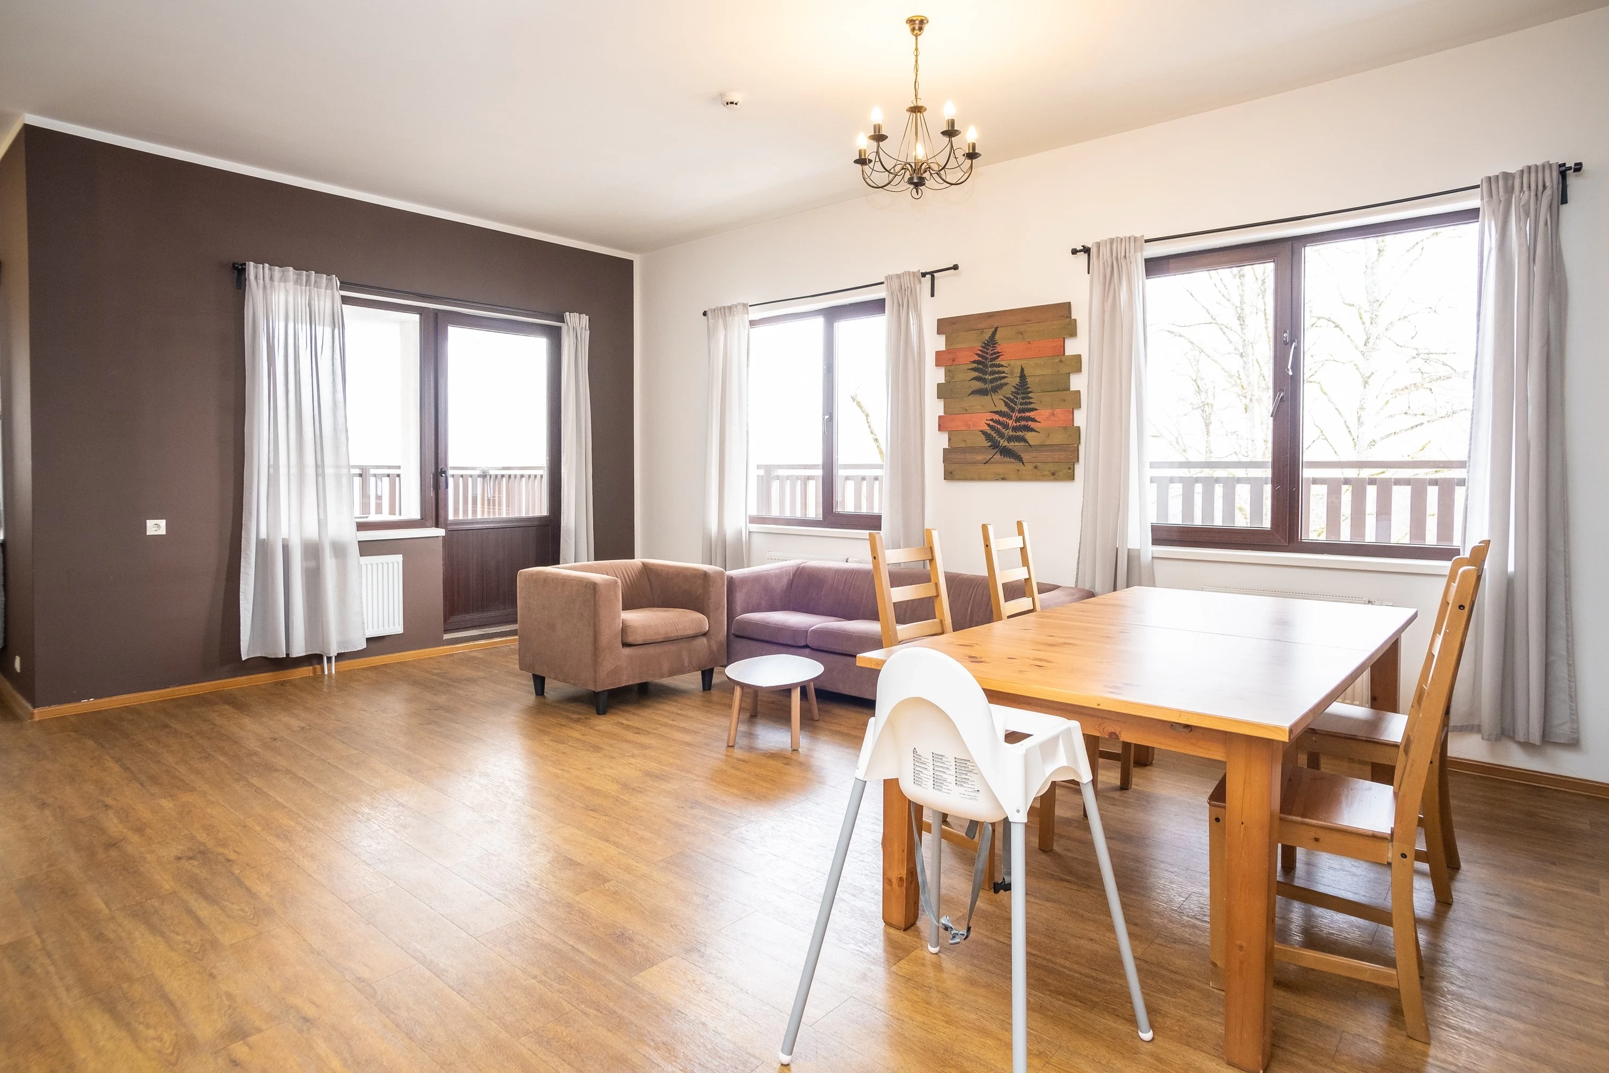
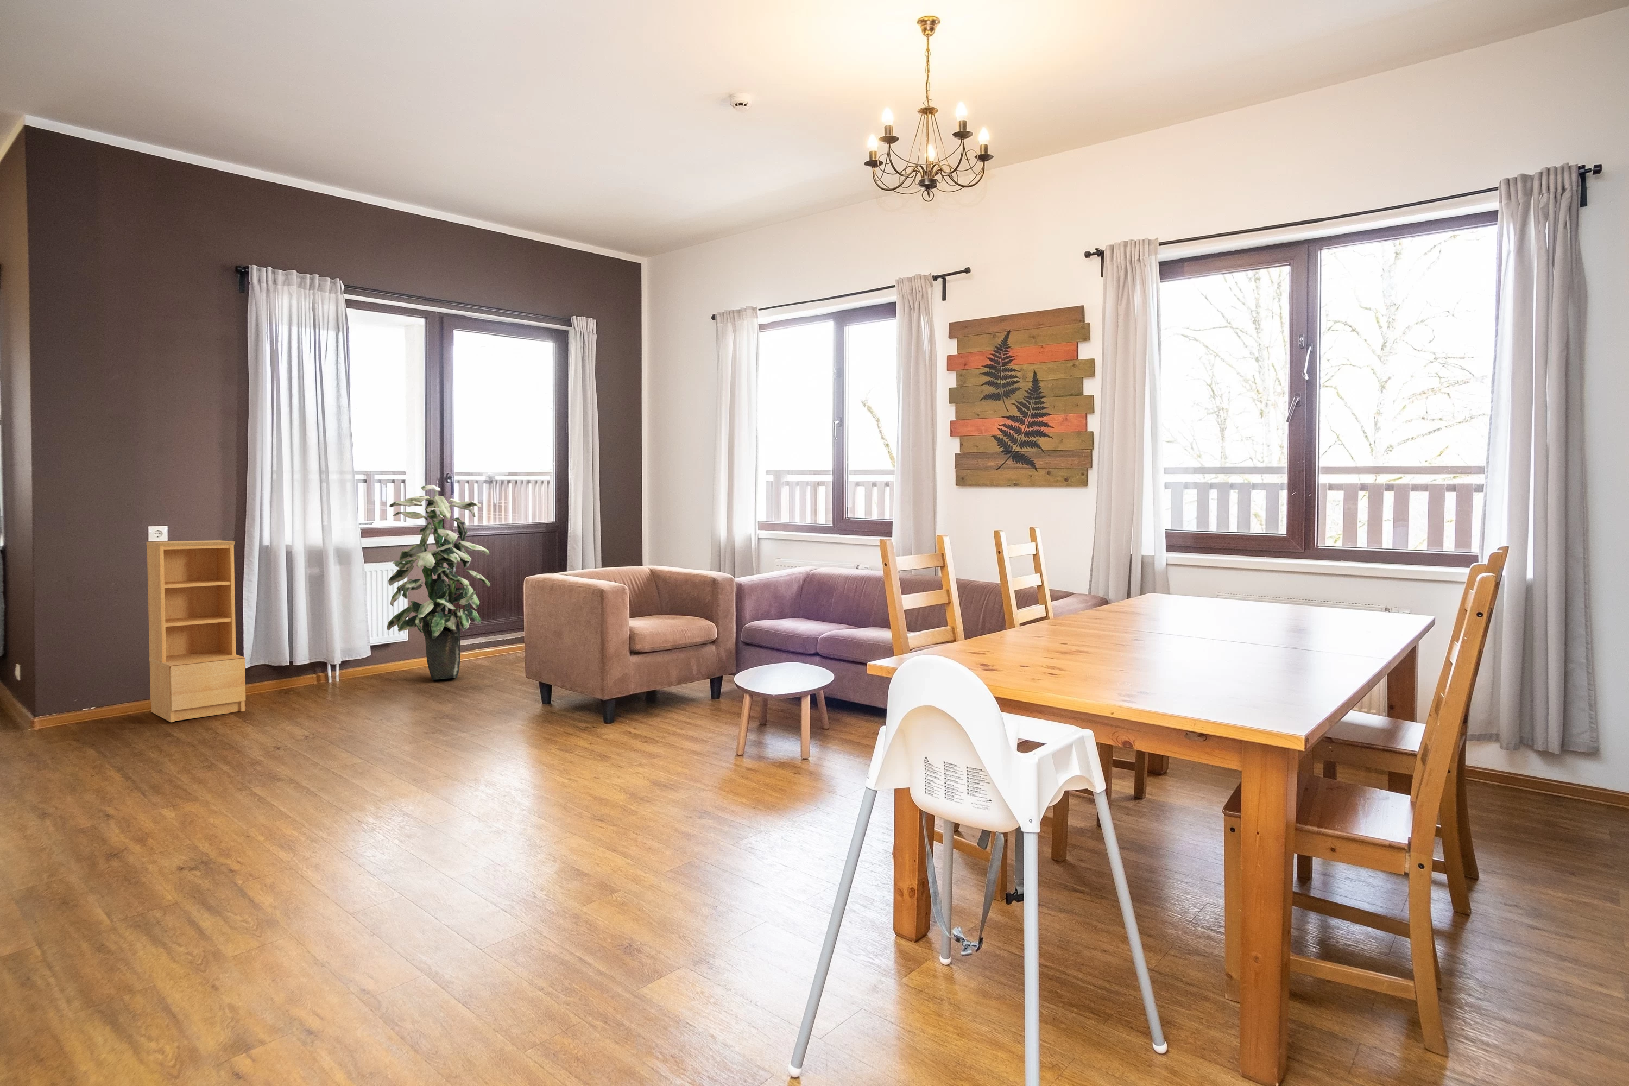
+ bookshelf [147,539,246,722]
+ indoor plant [387,485,491,680]
